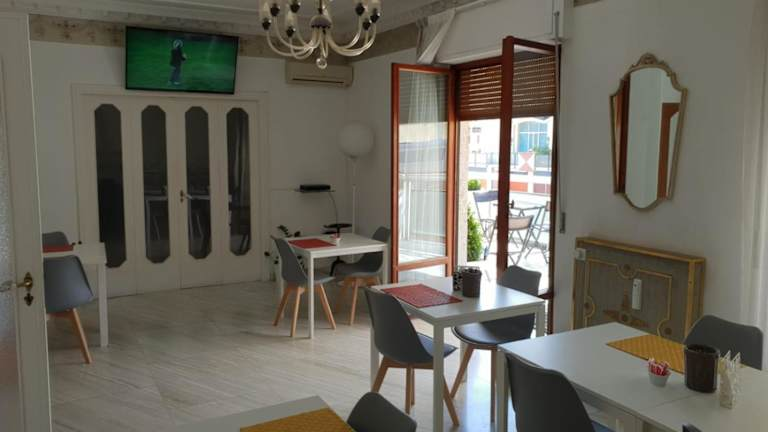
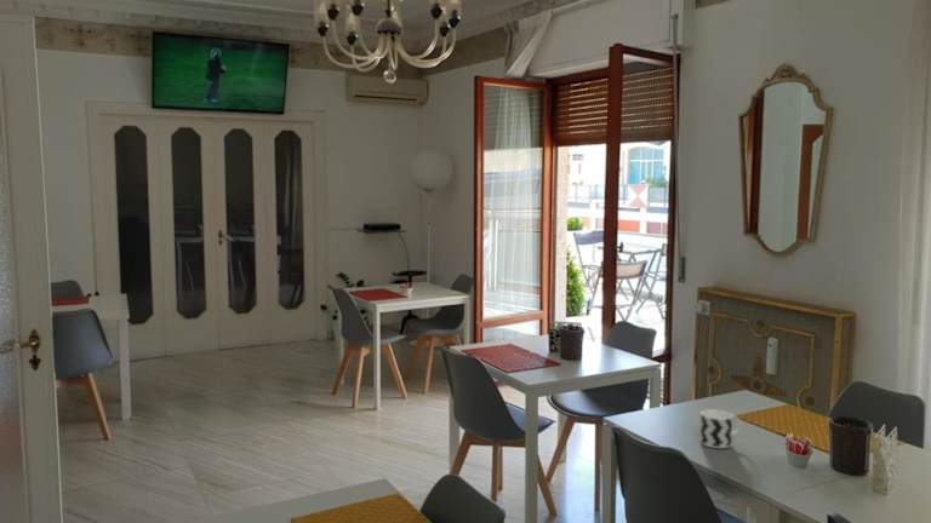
+ cup [699,408,742,449]
